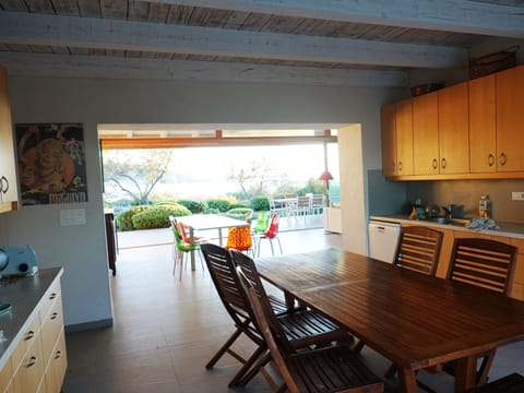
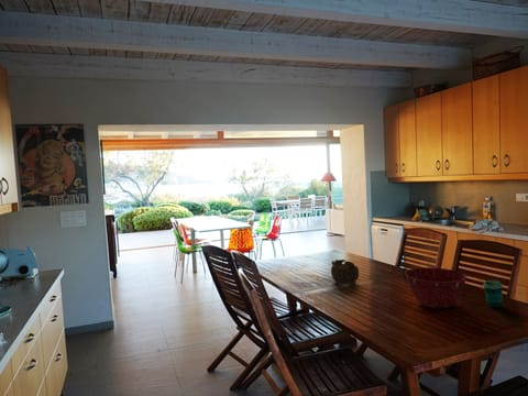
+ mixing bowl [404,266,469,309]
+ teapot [330,258,360,286]
+ cup [482,279,504,309]
